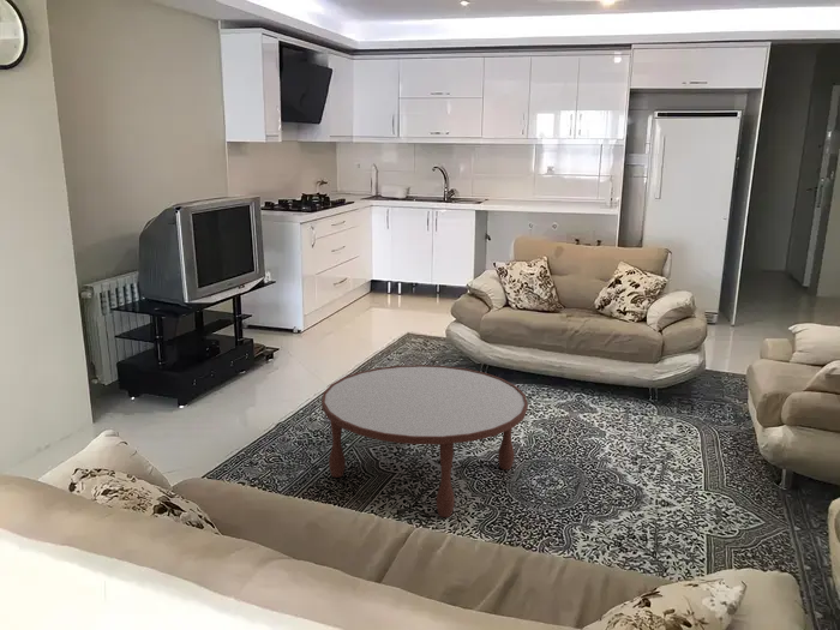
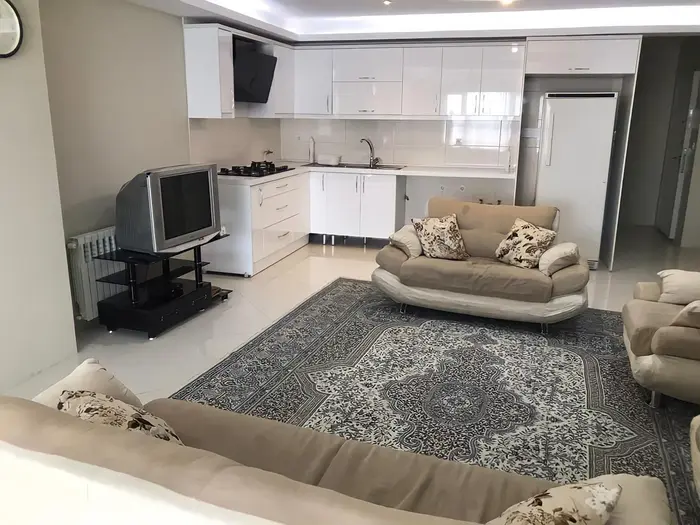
- coffee table [320,364,529,518]
